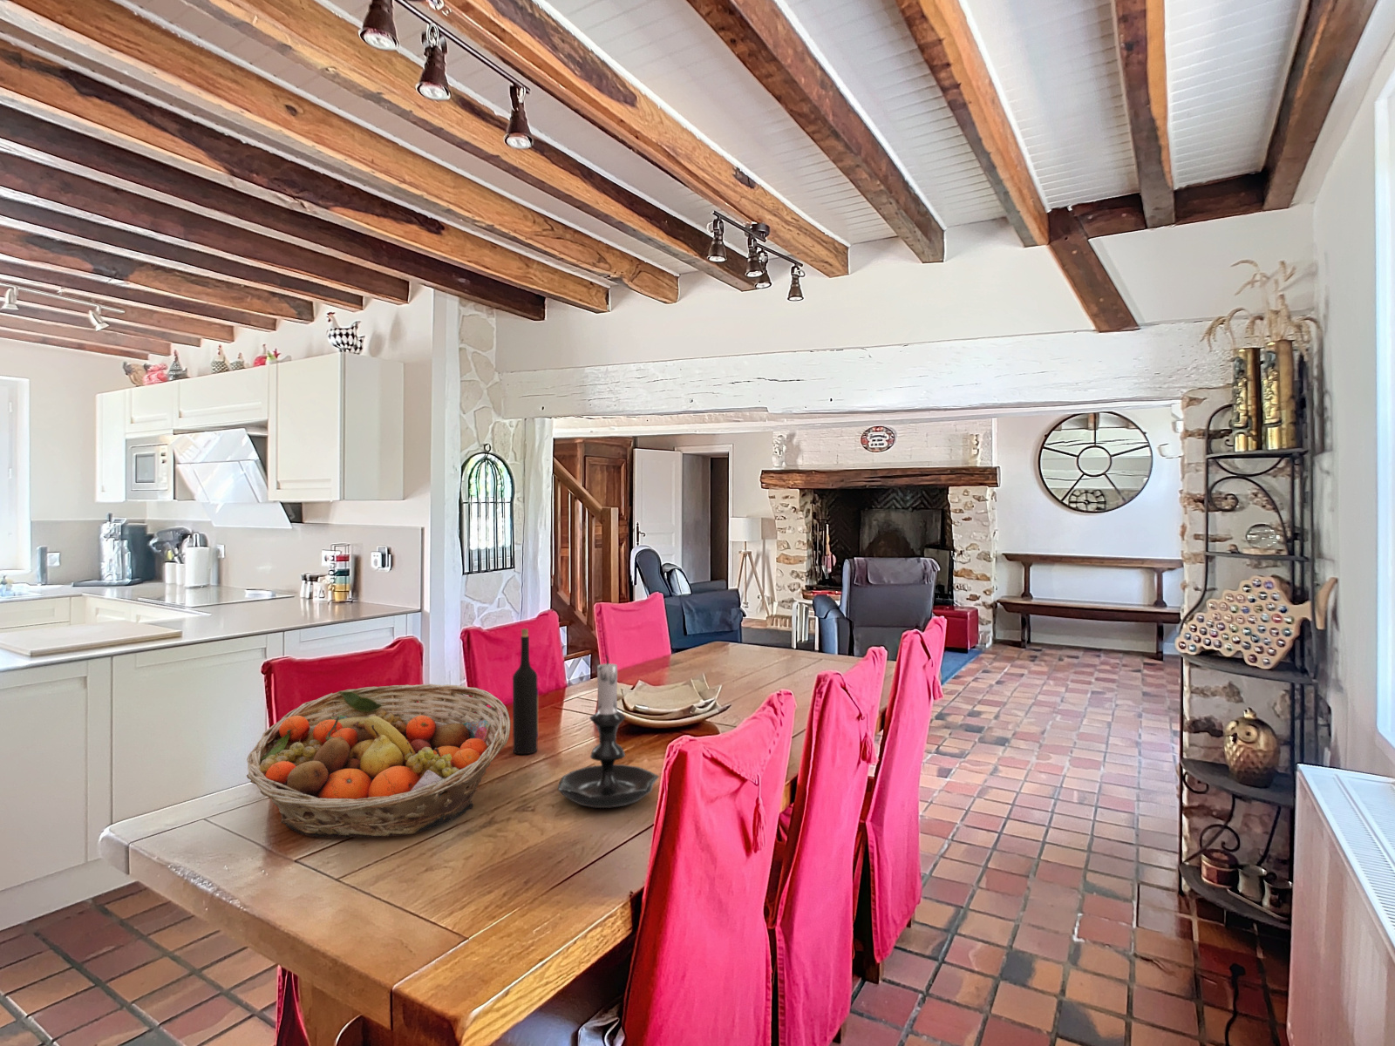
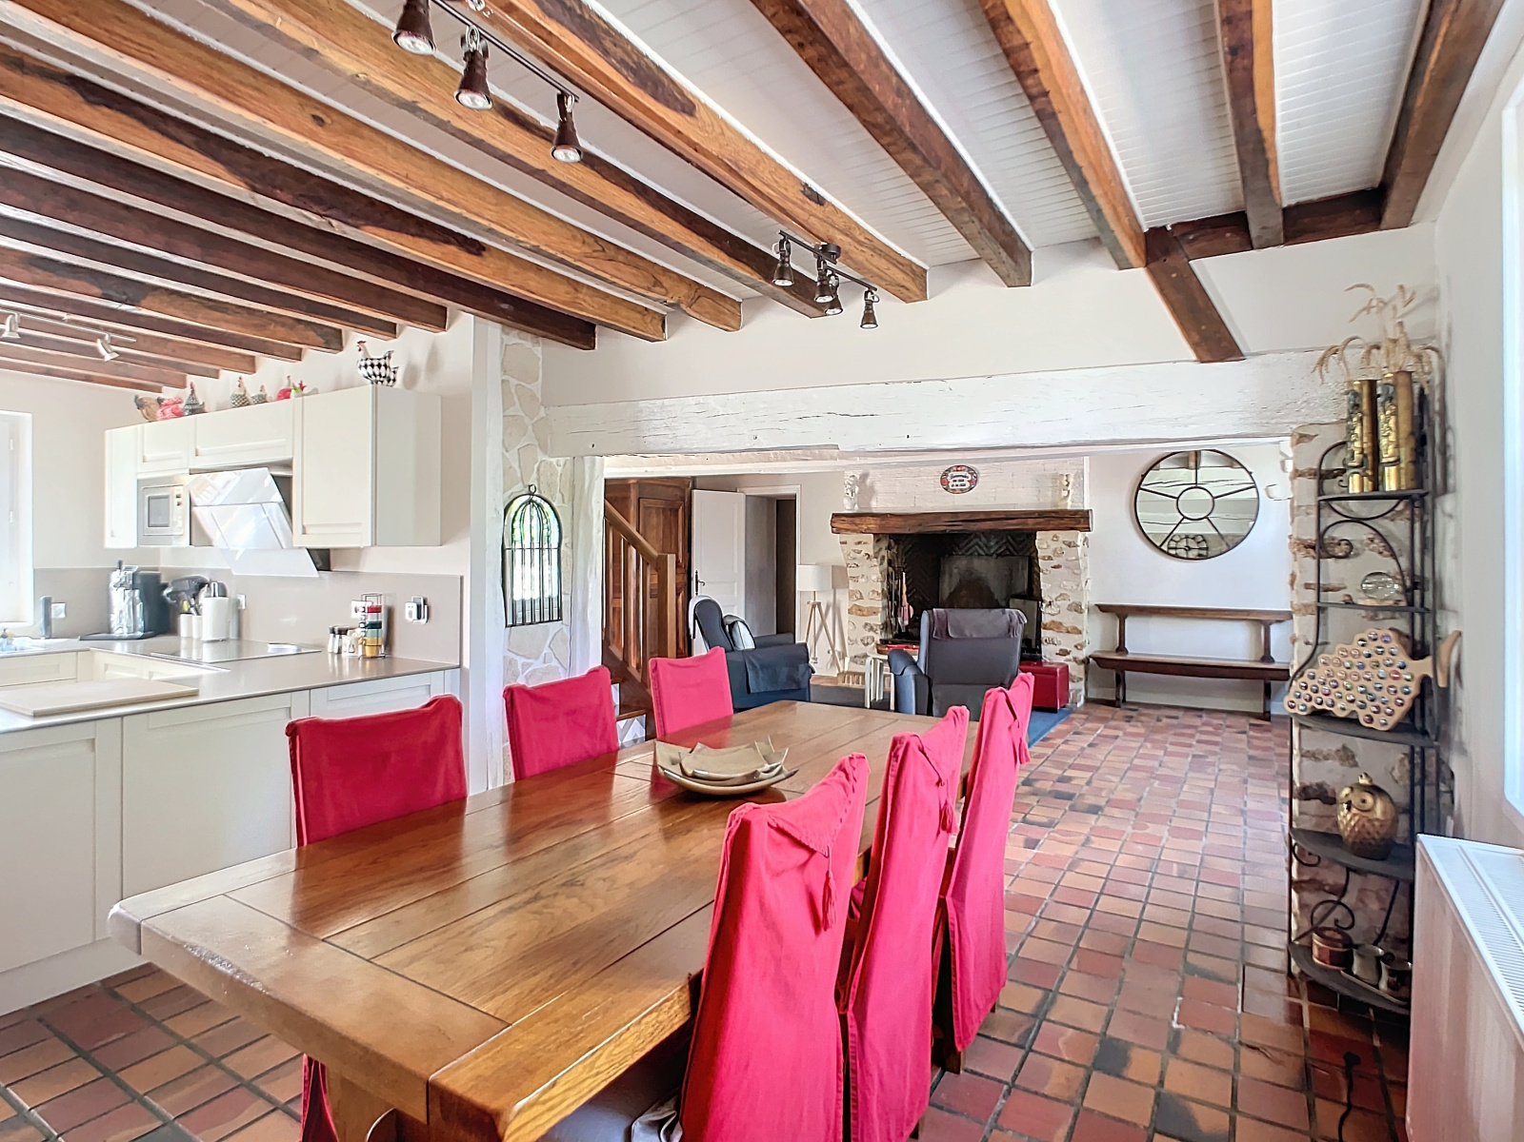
- fruit basket [246,683,511,838]
- wine bottle [512,627,539,755]
- candle holder [557,654,660,809]
